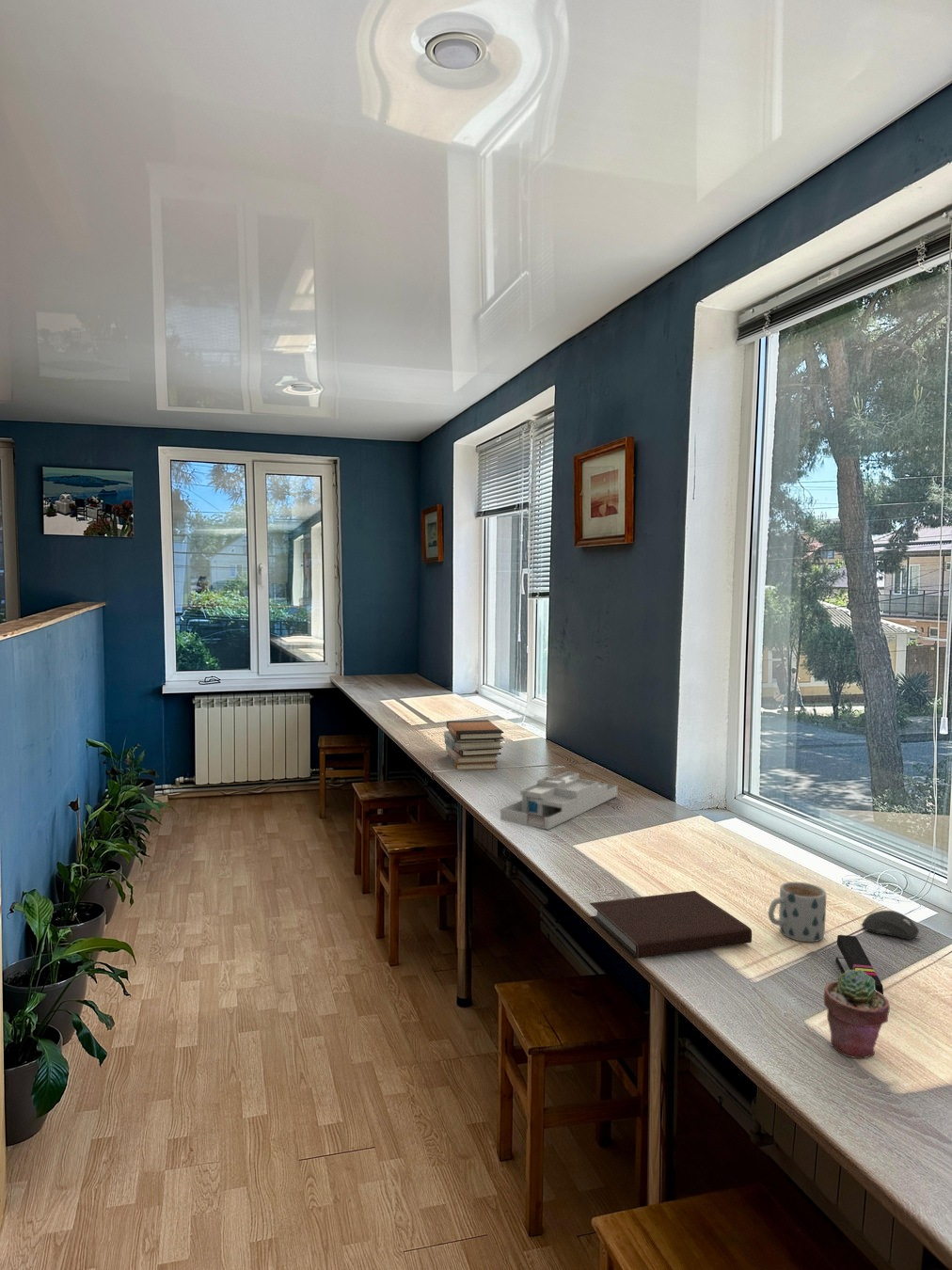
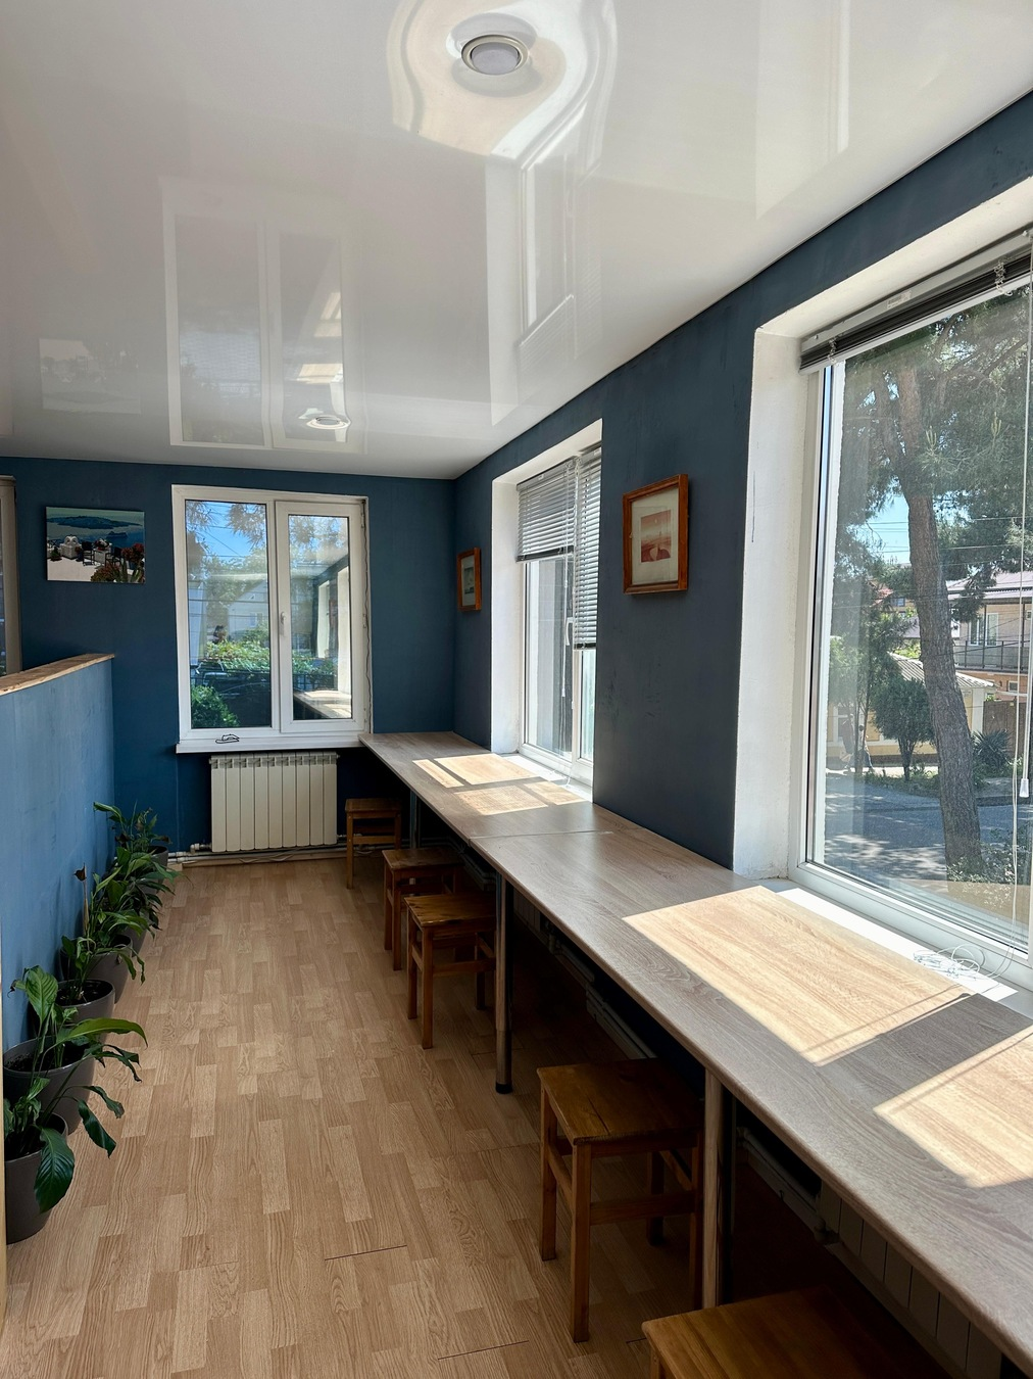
- desk organizer [500,770,618,831]
- computer mouse [861,910,920,941]
- potted succulent [823,970,891,1059]
- mug [768,881,827,943]
- stapler [834,934,884,995]
- book stack [443,719,505,770]
- notebook [589,890,753,960]
